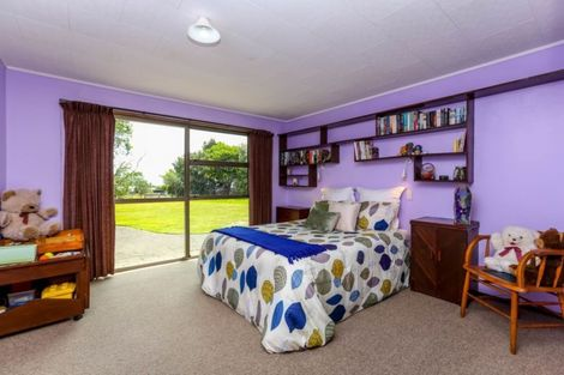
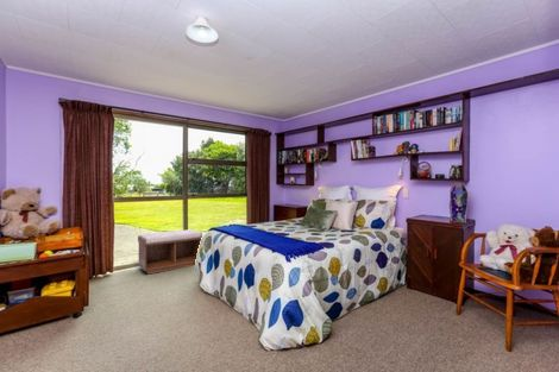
+ bench [137,228,203,275]
